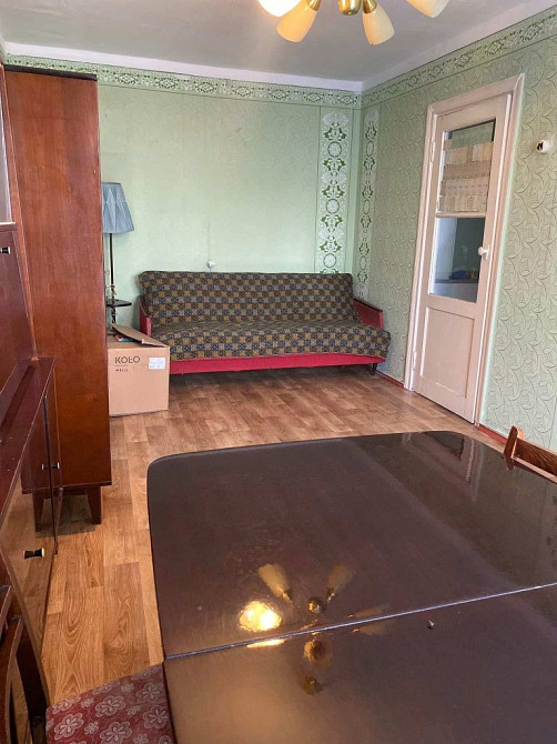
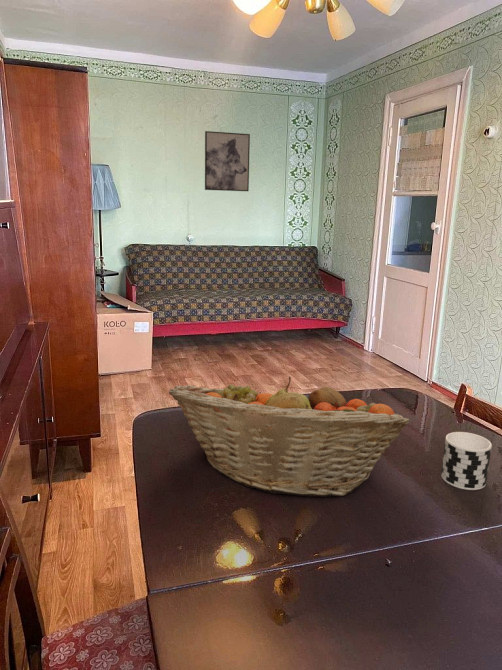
+ cup [440,431,493,491]
+ wall art [204,130,251,192]
+ fruit basket [168,376,410,498]
